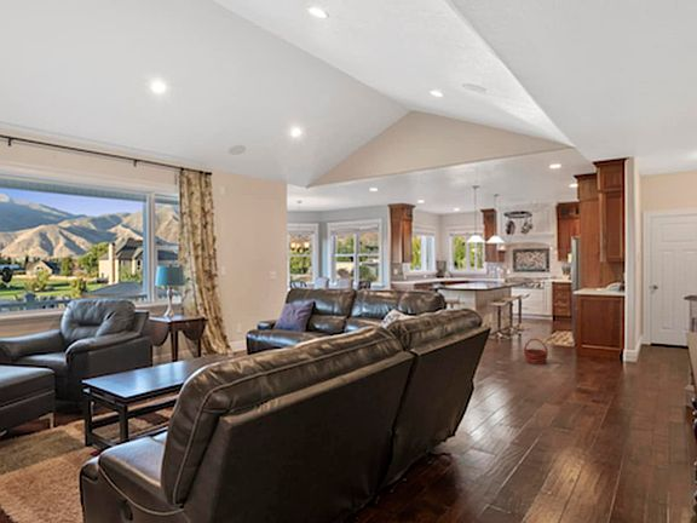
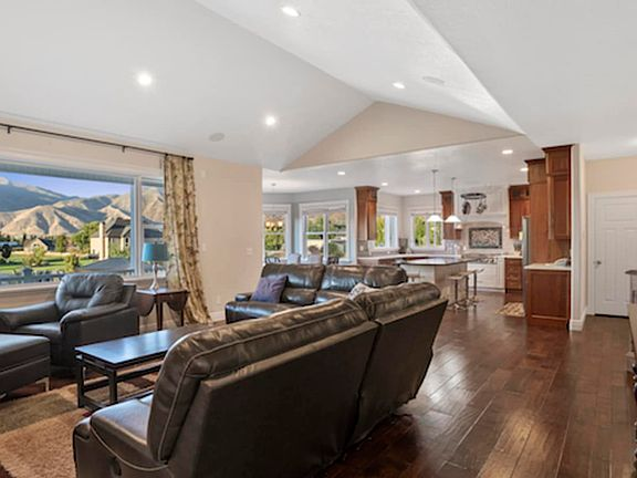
- basket [523,337,549,366]
